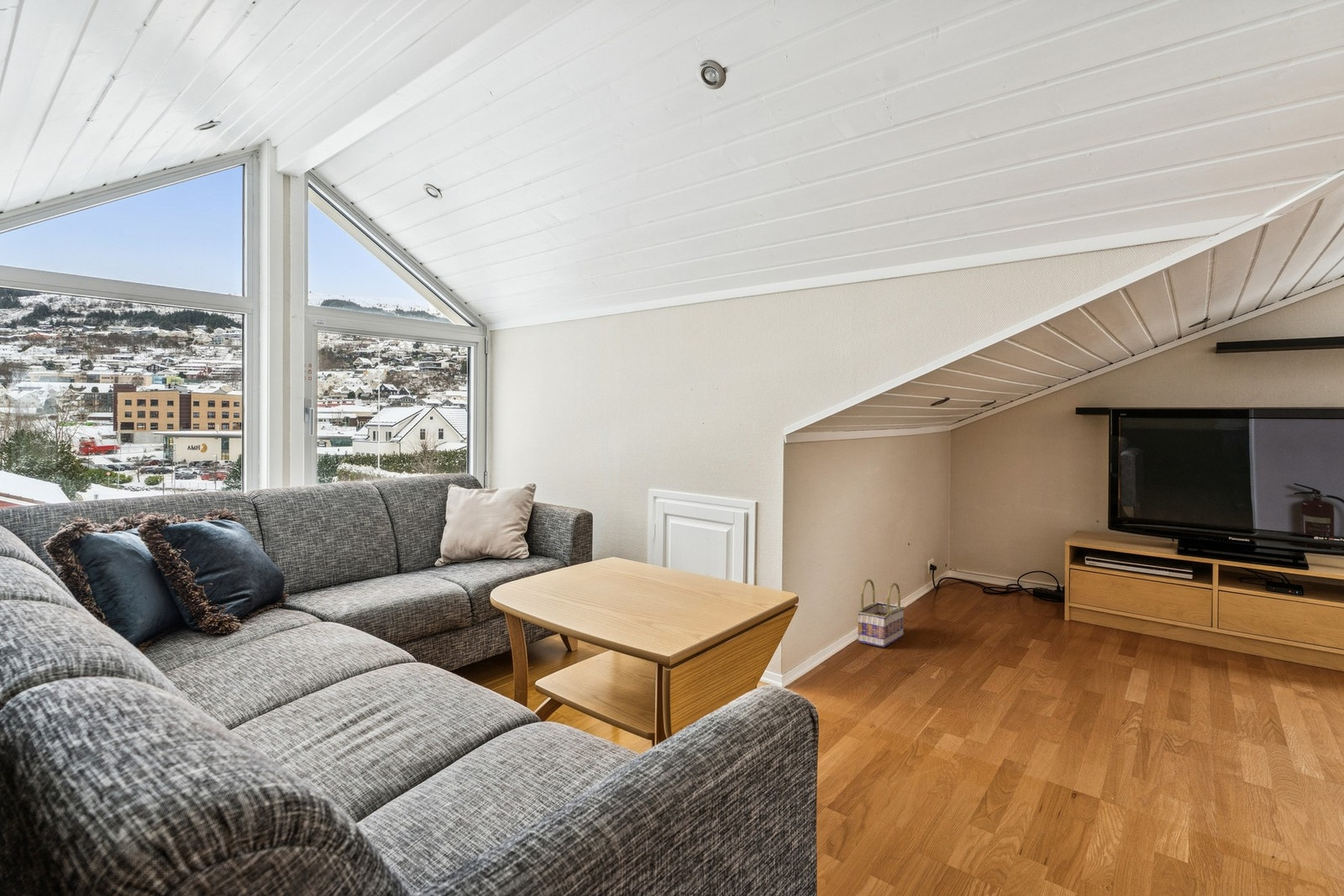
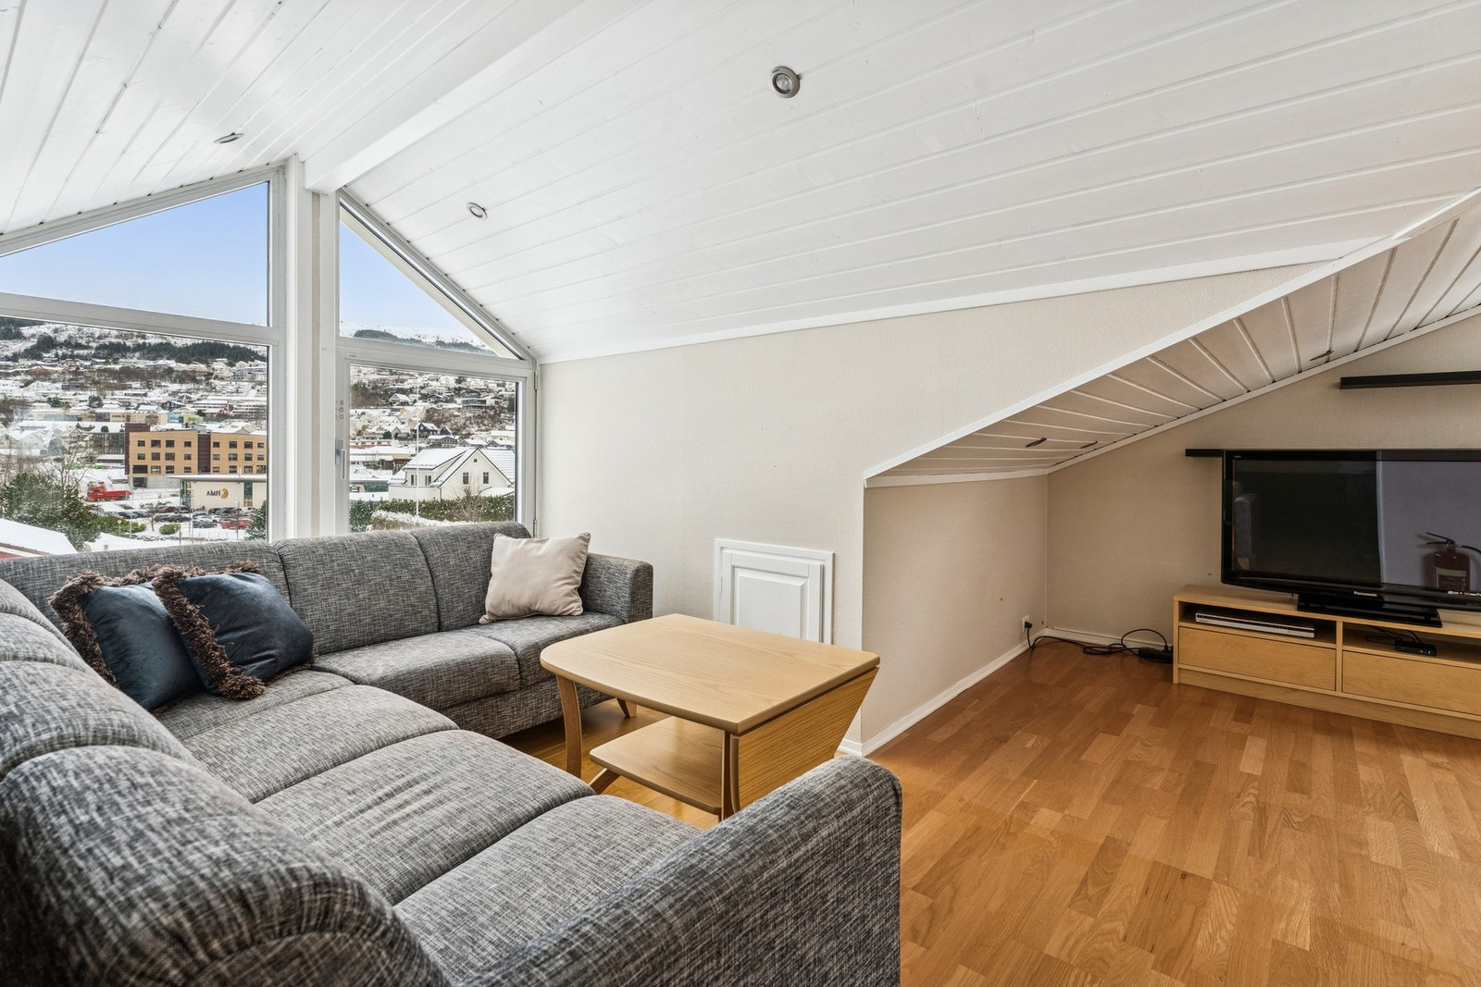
- basket [857,579,906,648]
